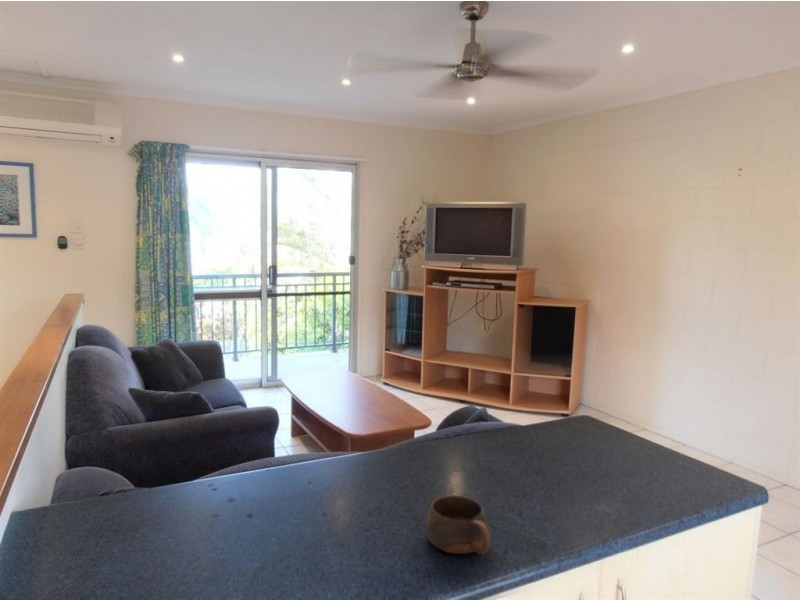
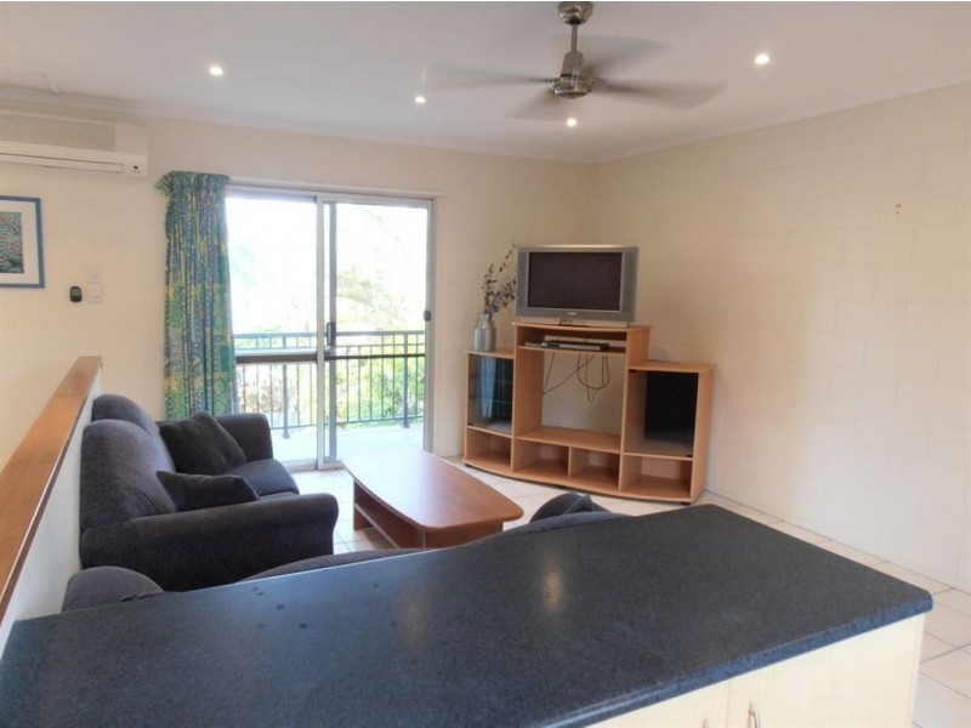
- cup [425,494,492,555]
